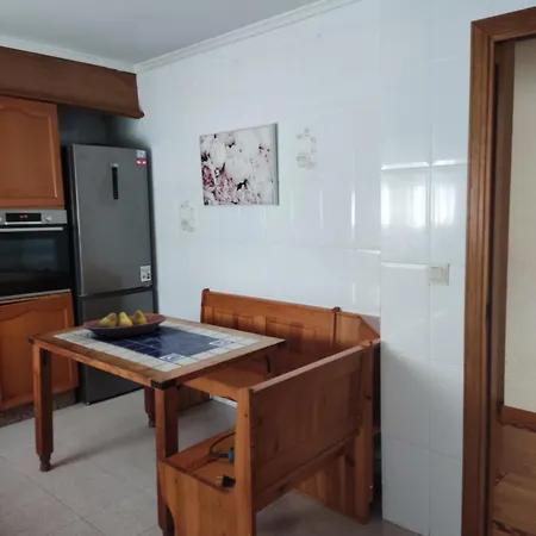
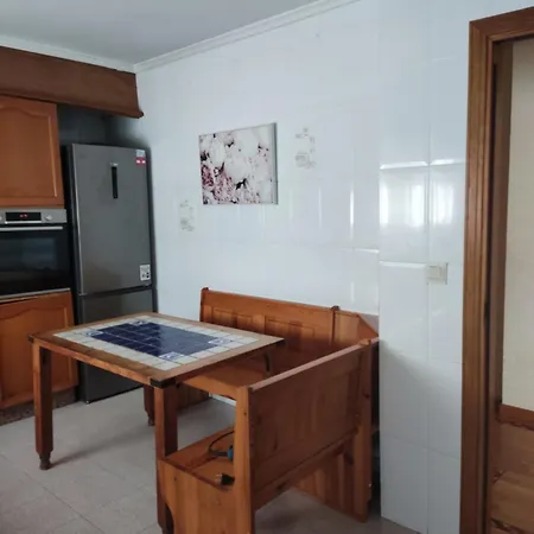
- fruit bowl [82,310,168,339]
